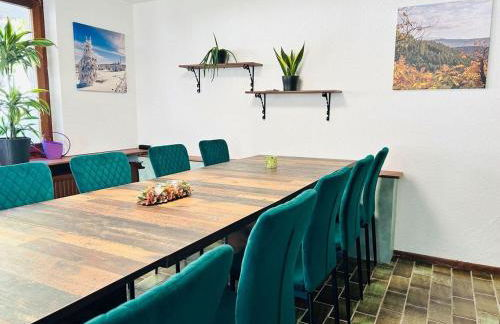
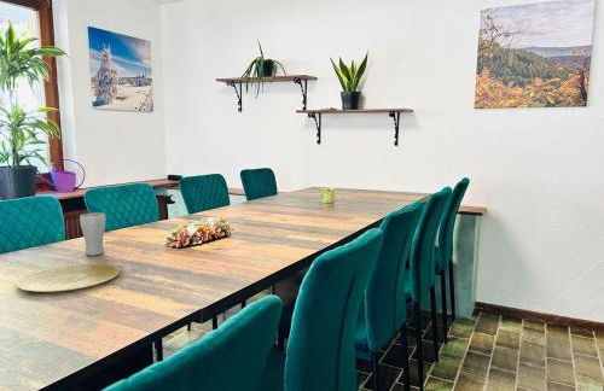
+ drinking glass [79,212,106,257]
+ plate [14,263,121,293]
